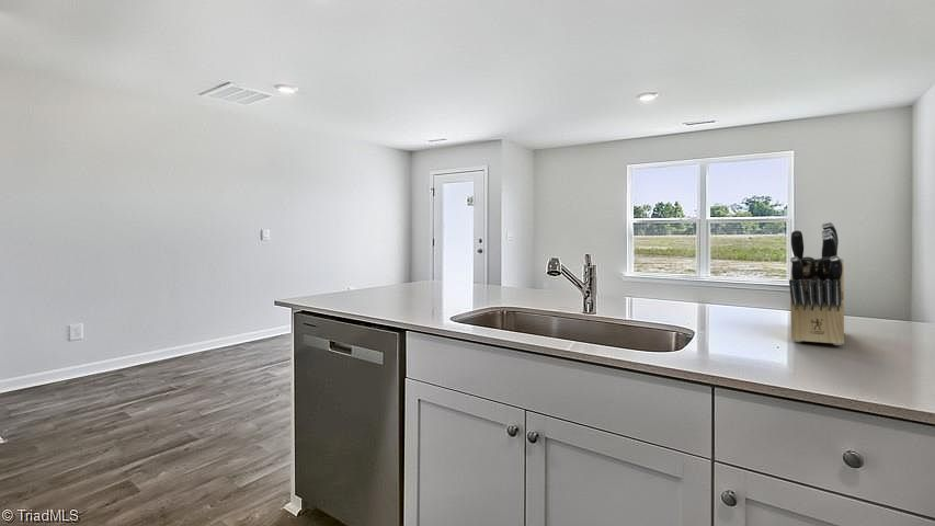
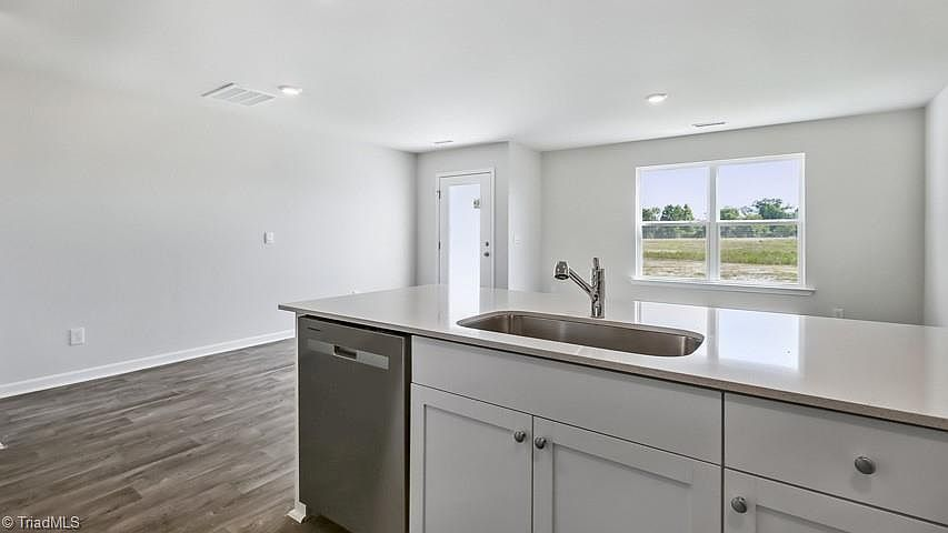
- knife block [788,221,845,346]
